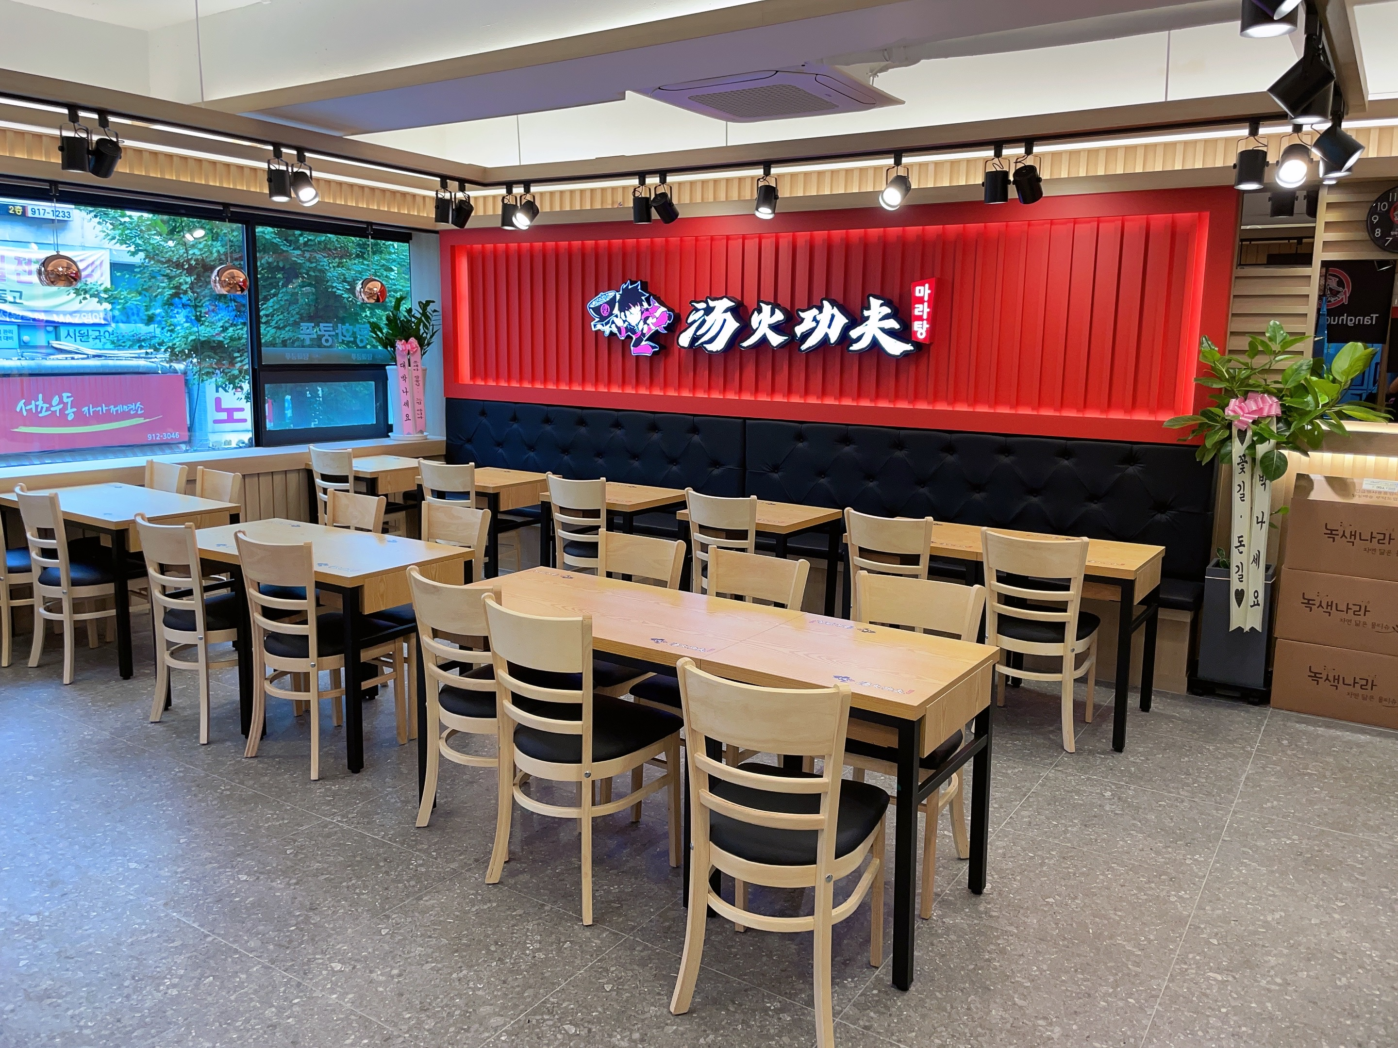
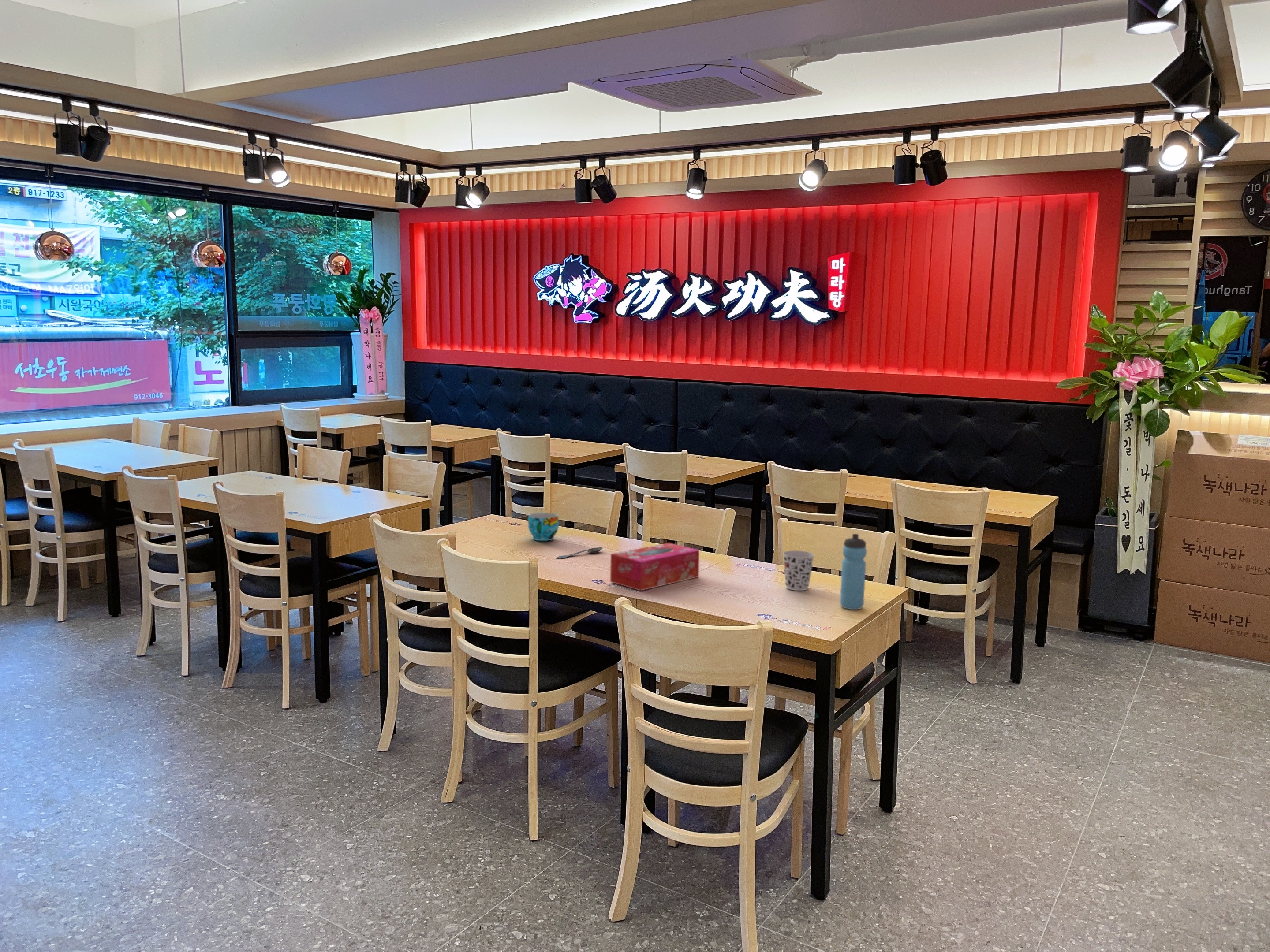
+ cup [782,550,815,591]
+ spoon [556,547,603,559]
+ tissue box [610,543,700,591]
+ cup [527,512,560,541]
+ water bottle [840,533,867,610]
